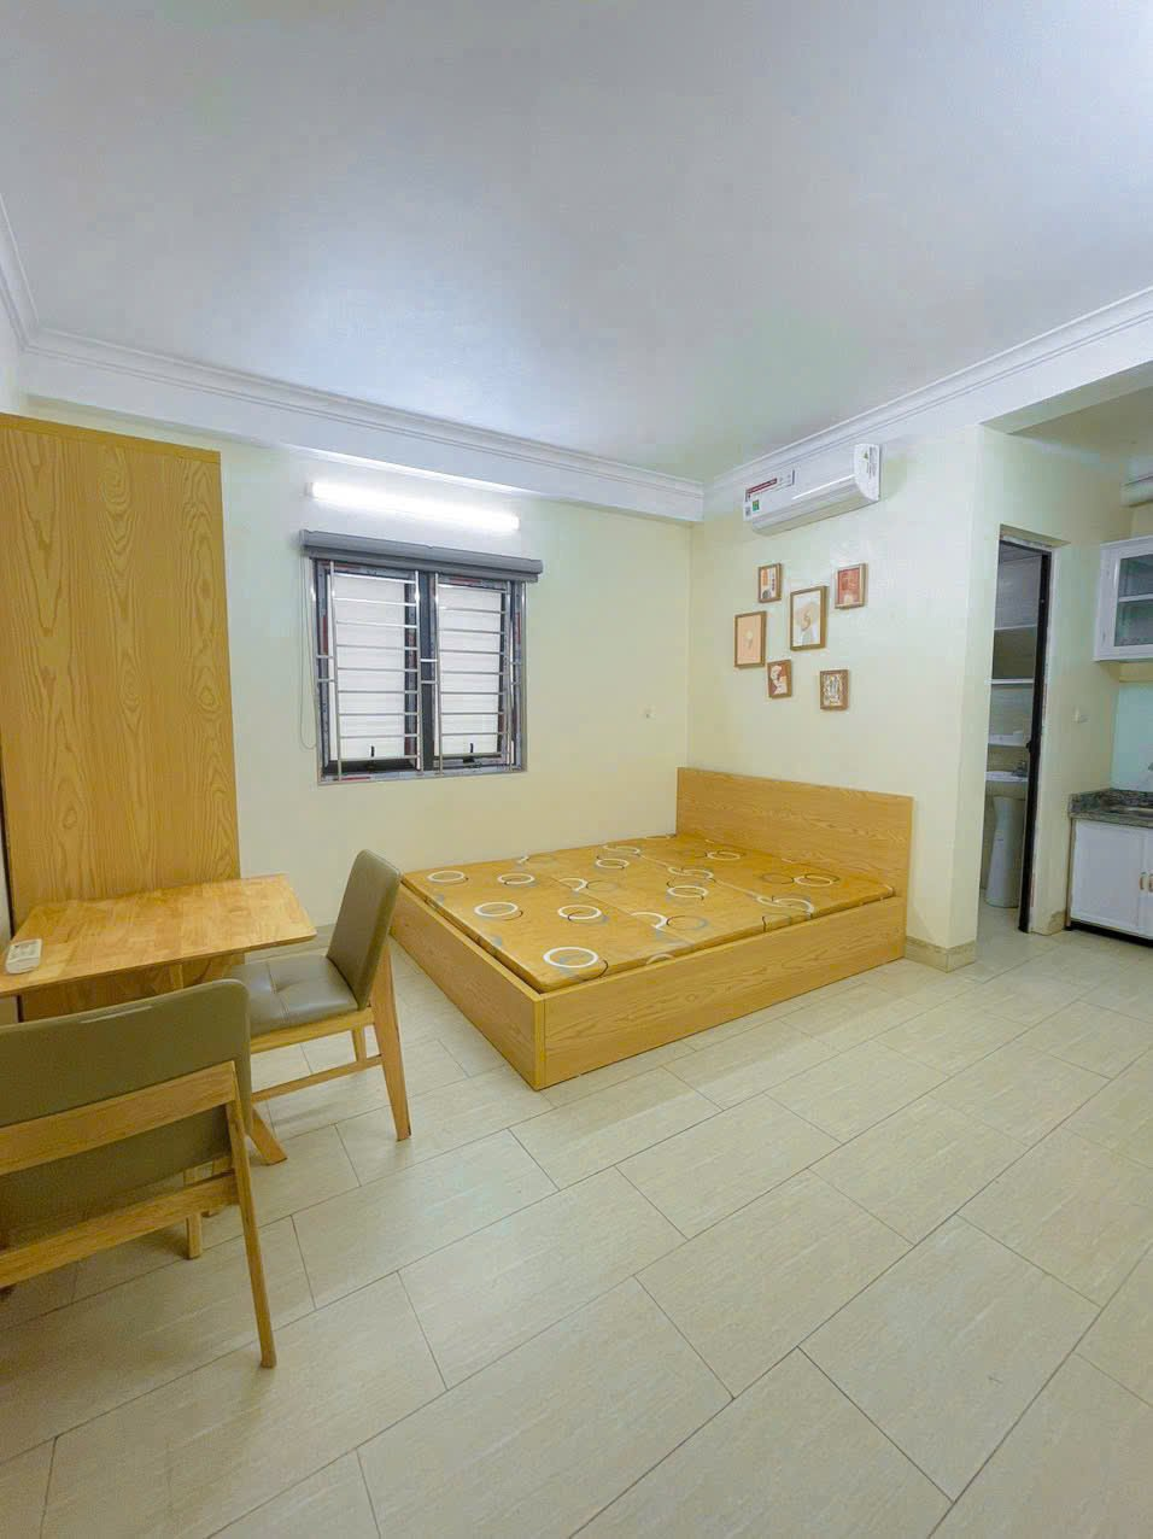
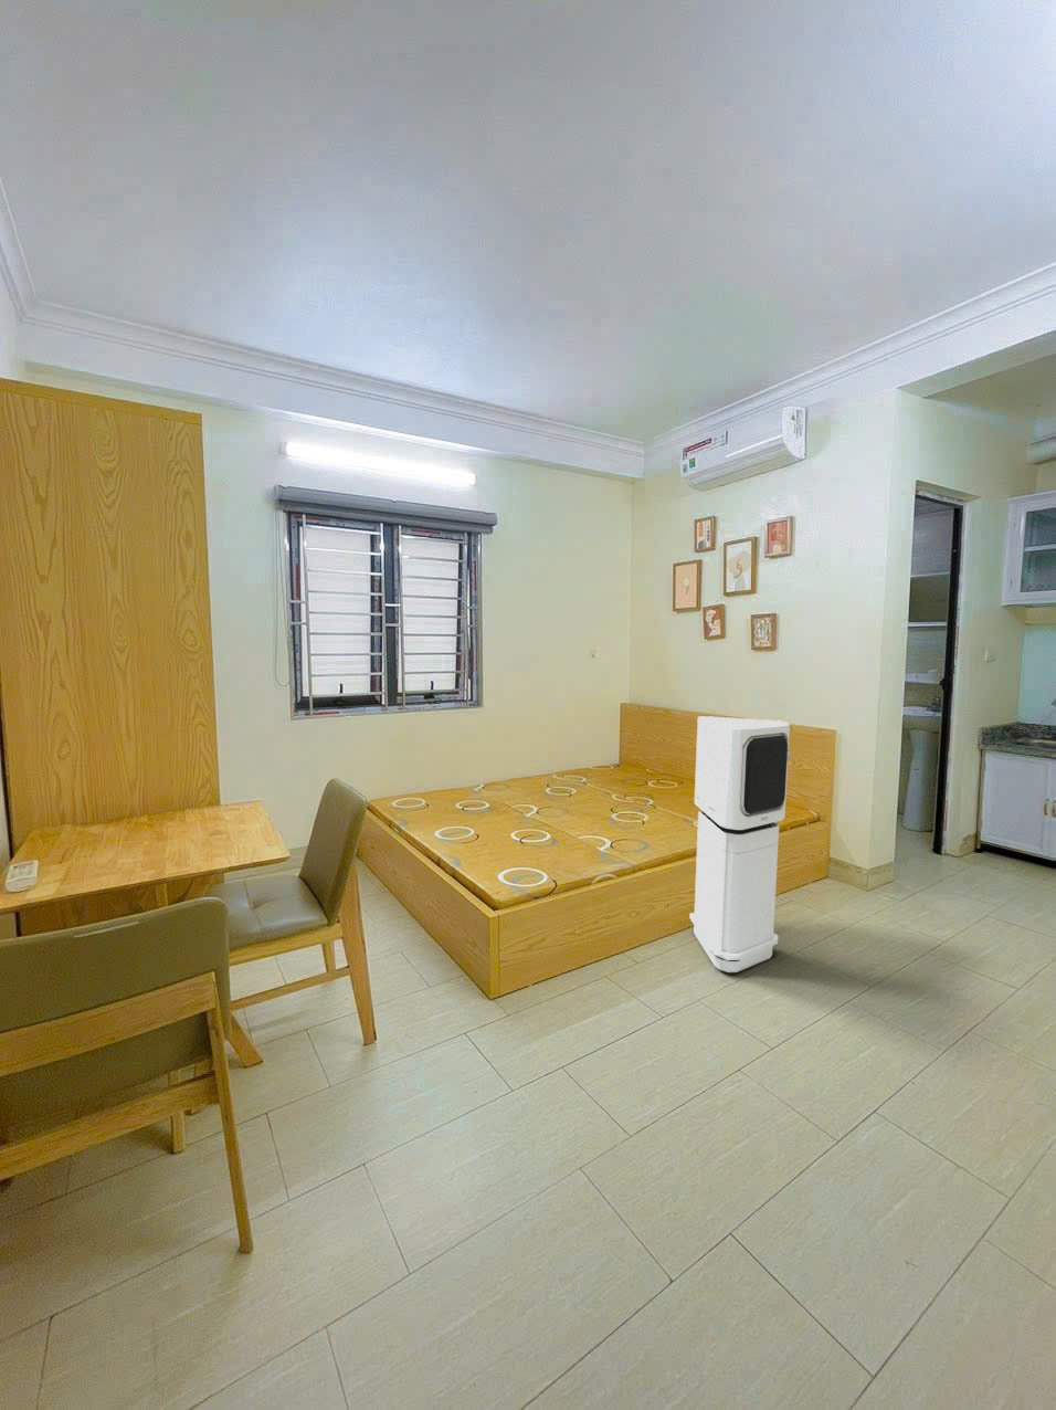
+ air purifier [689,714,791,974]
